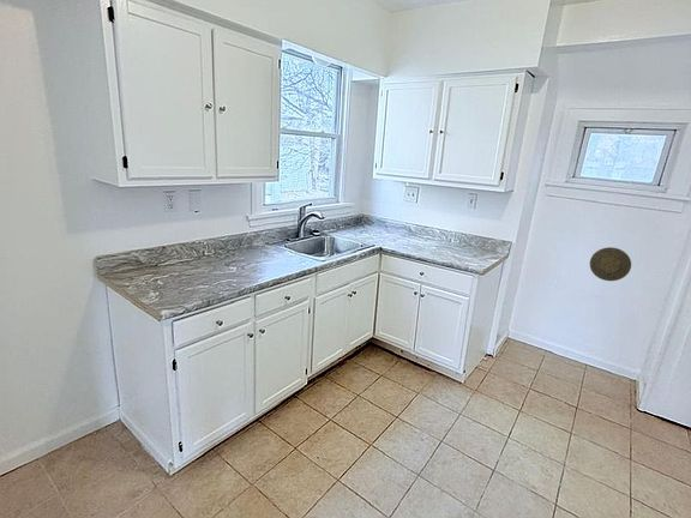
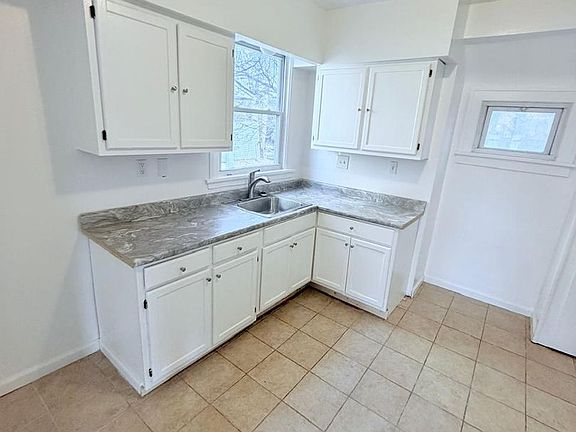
- decorative plate [589,246,632,282]
